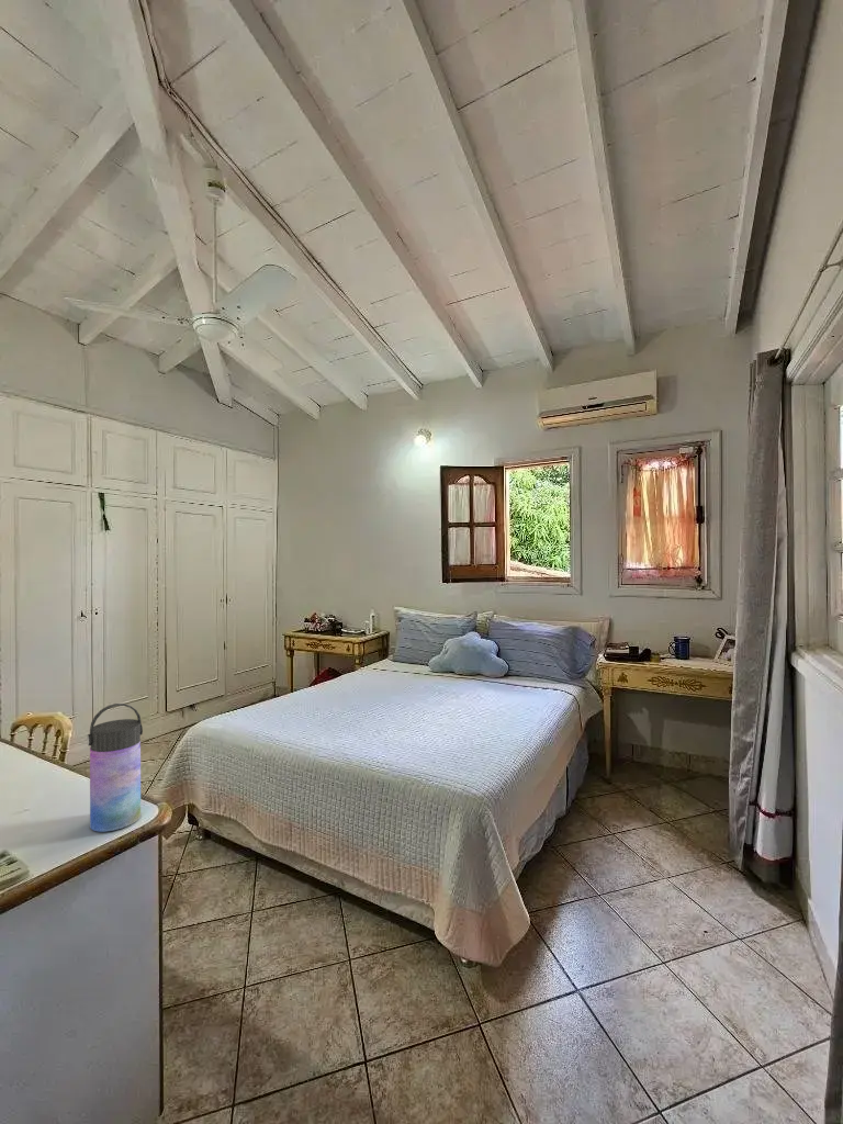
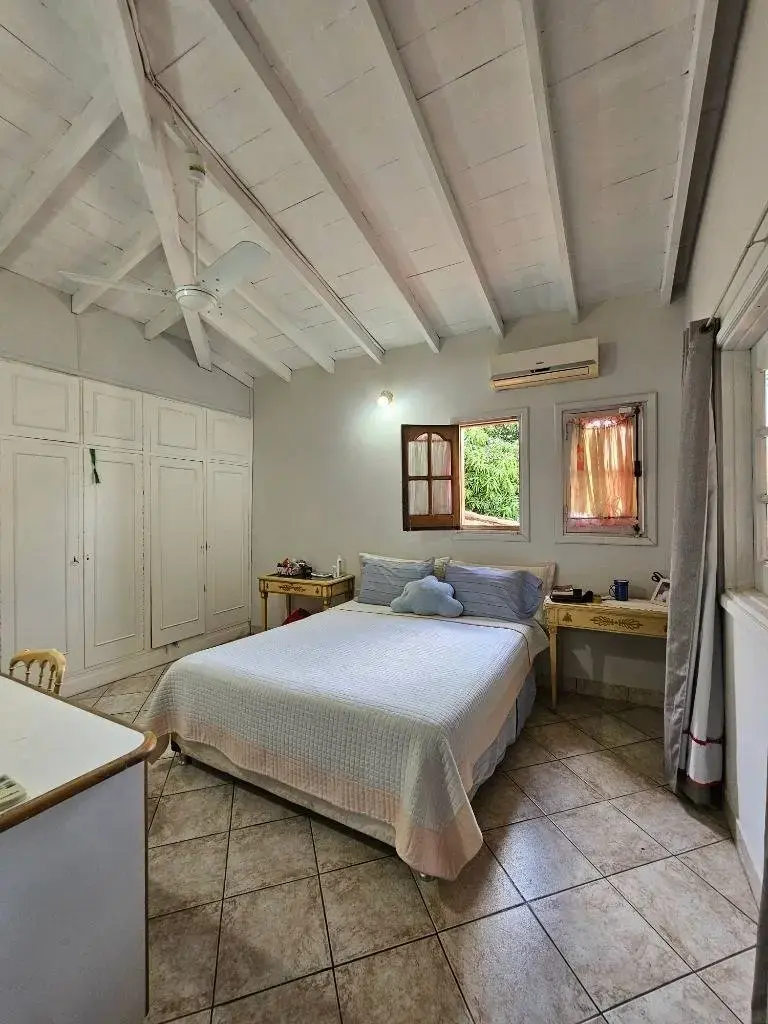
- water bottle [86,702,144,833]
